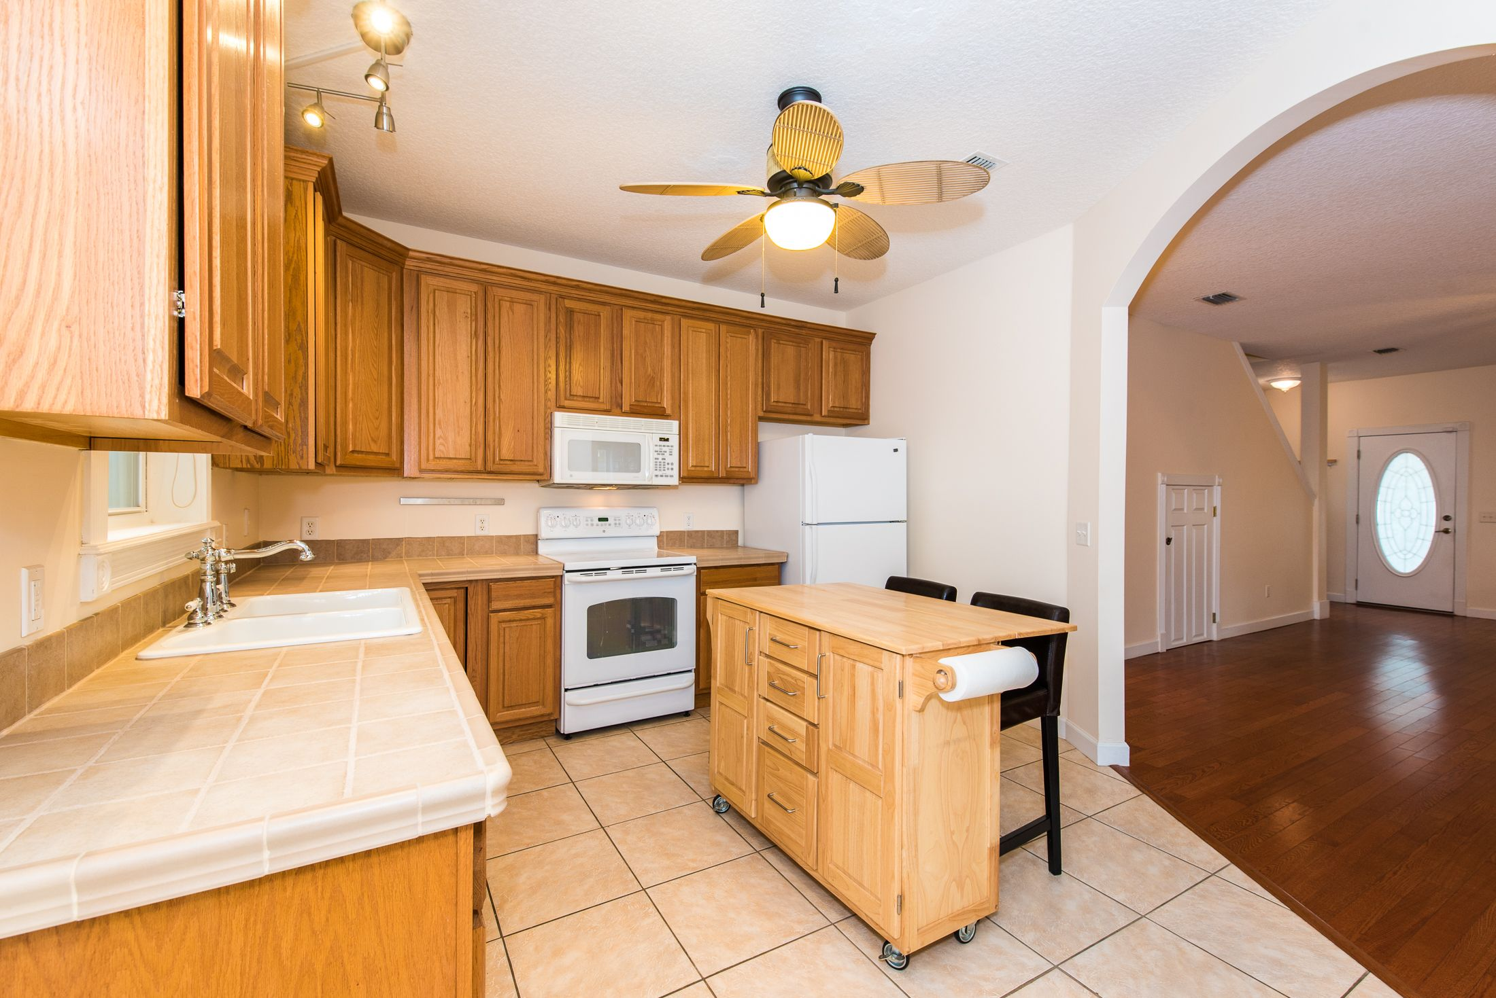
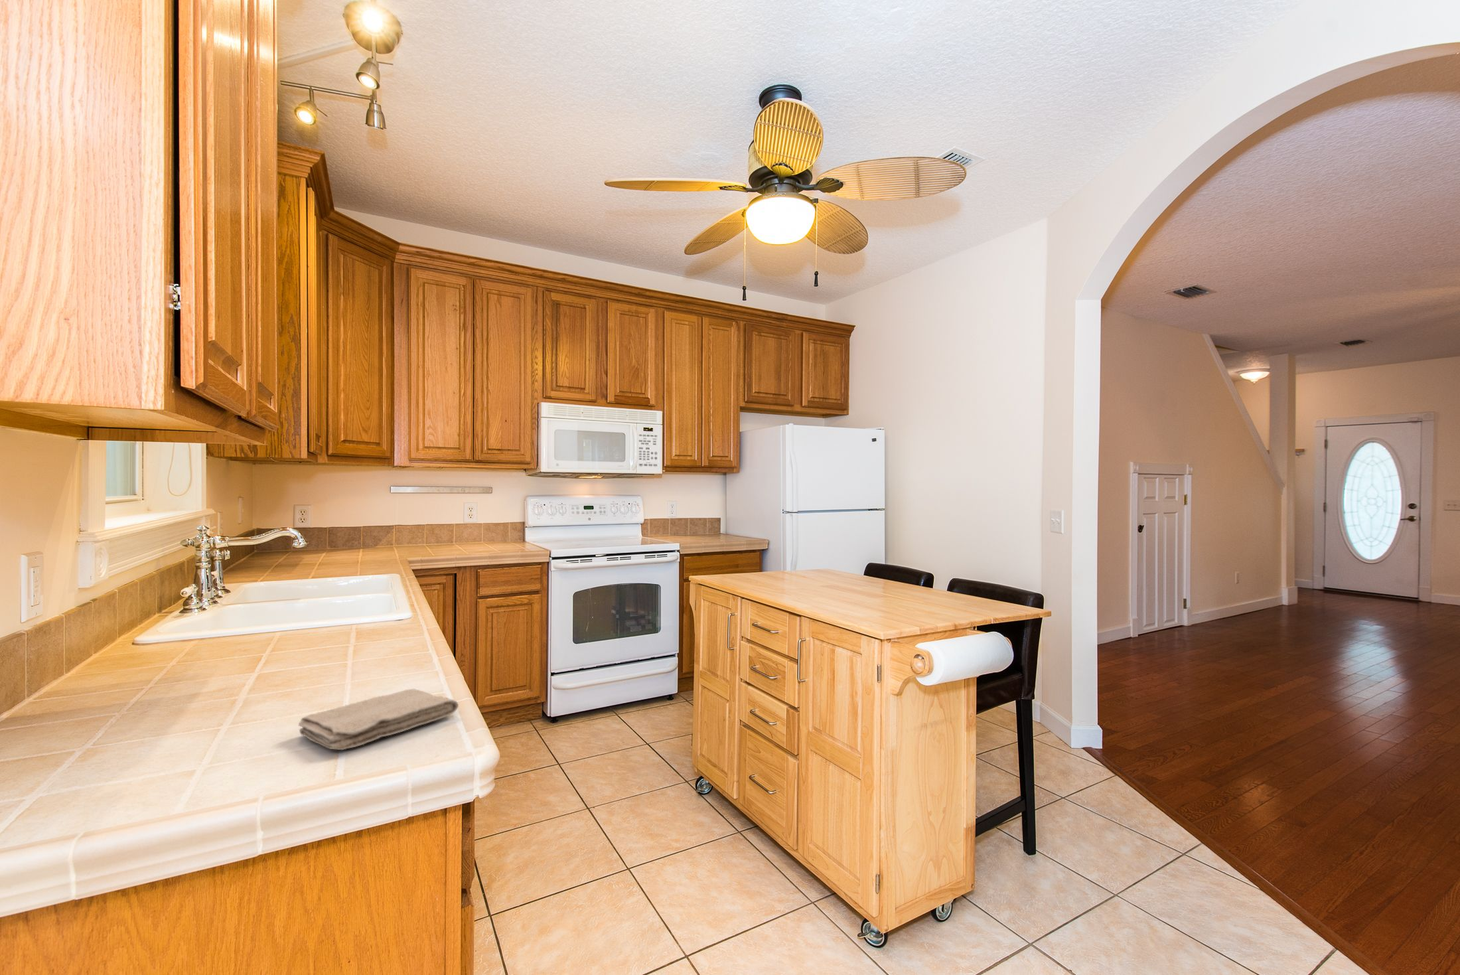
+ washcloth [298,689,459,751]
